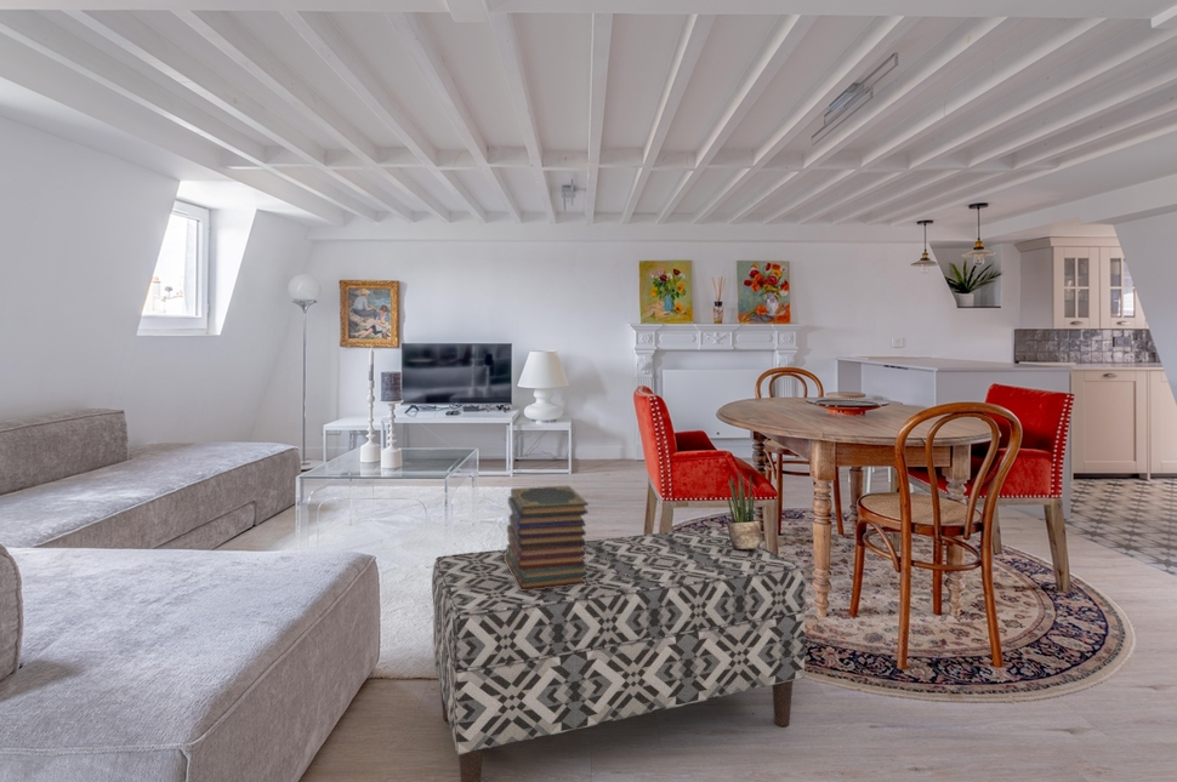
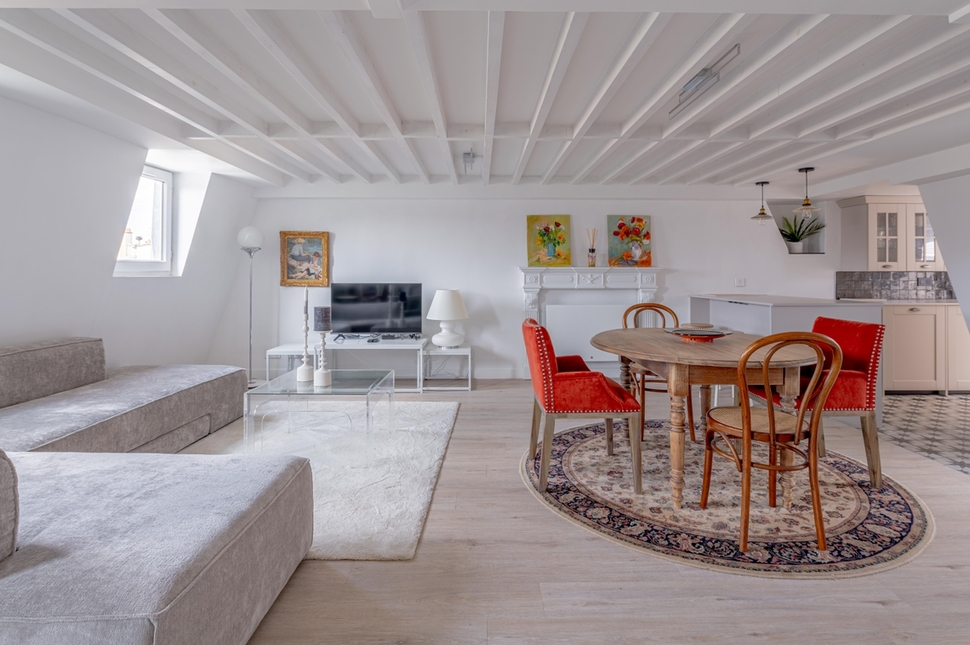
- potted plant [727,469,762,549]
- bench [431,527,807,782]
- book stack [505,485,590,590]
